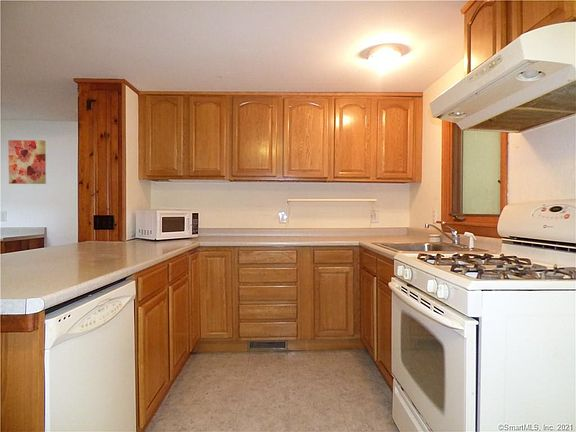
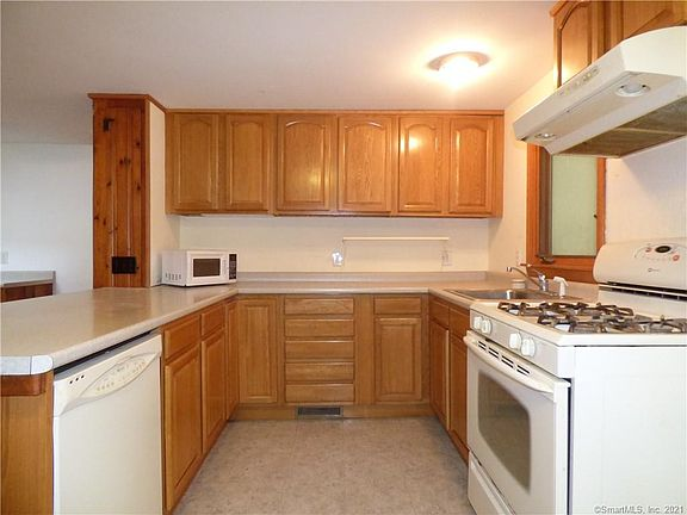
- wall art [7,139,47,185]
